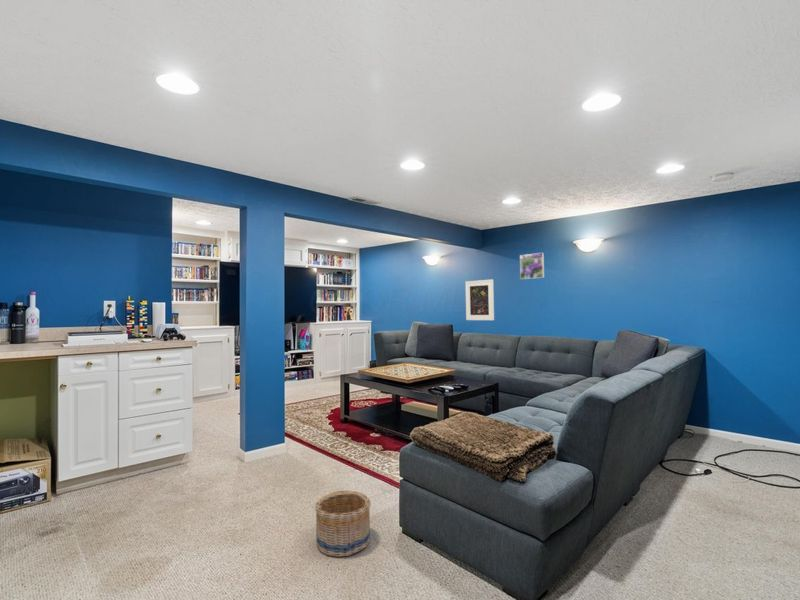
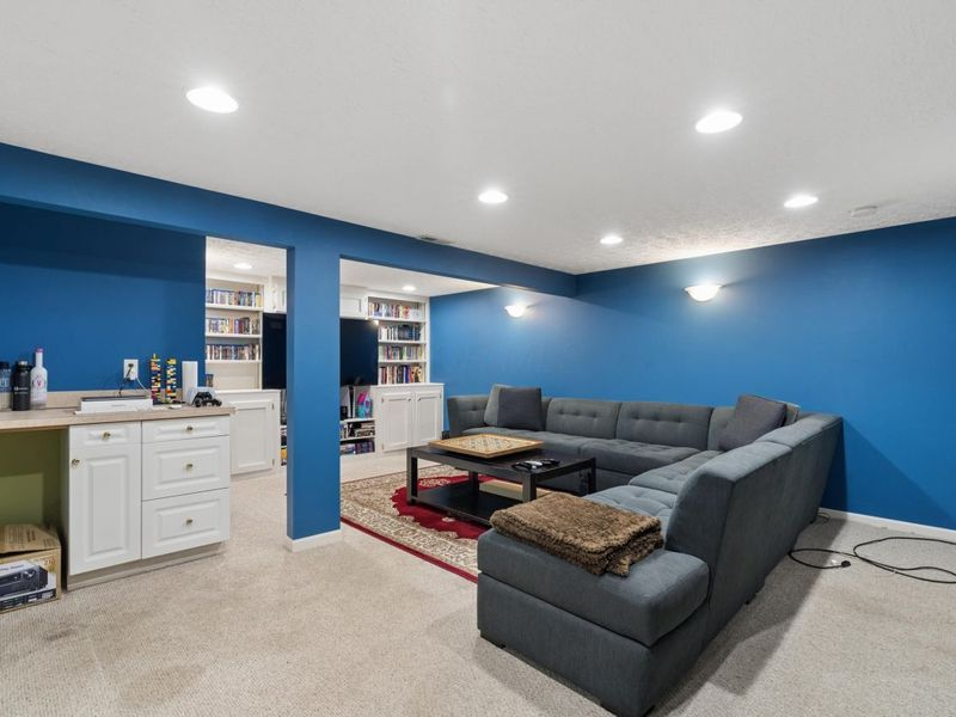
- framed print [464,278,495,321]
- basket [314,489,371,558]
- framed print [519,252,545,280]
